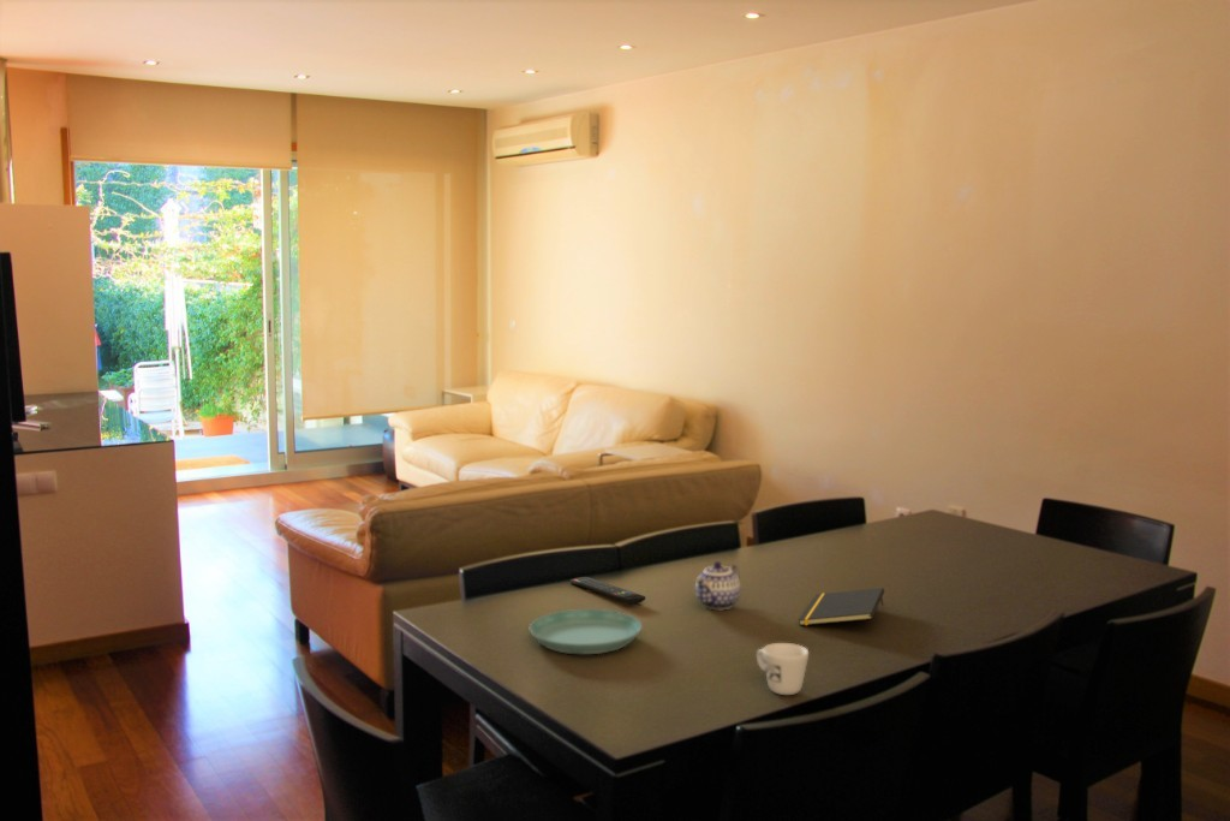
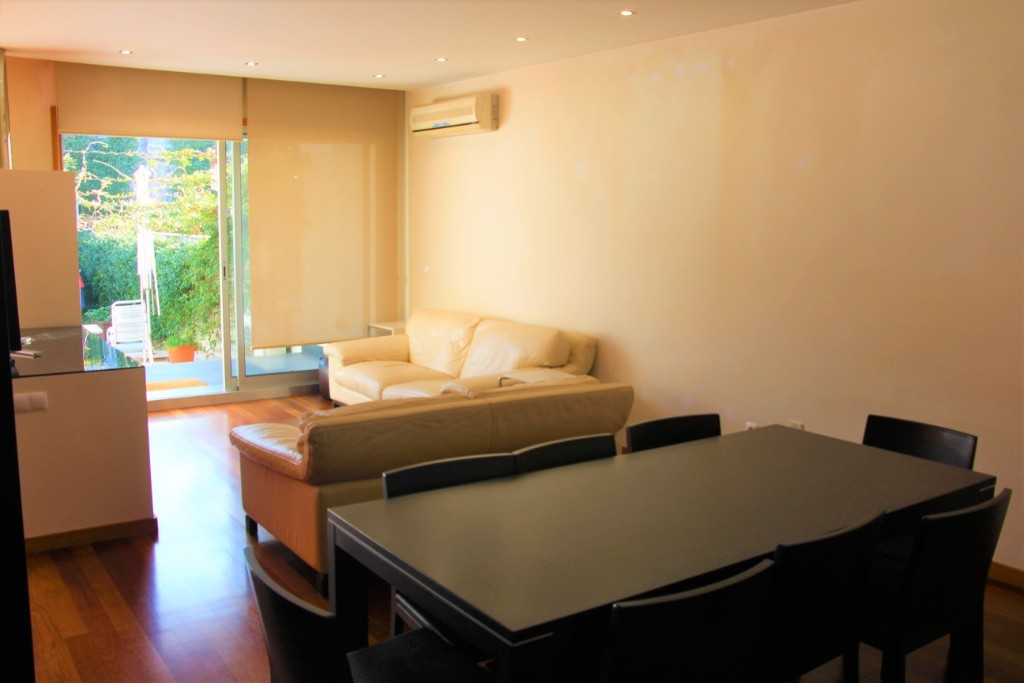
- remote control [569,576,646,606]
- mug [756,642,810,696]
- saucer [529,608,643,655]
- notepad [798,587,885,626]
- teapot [694,560,742,611]
